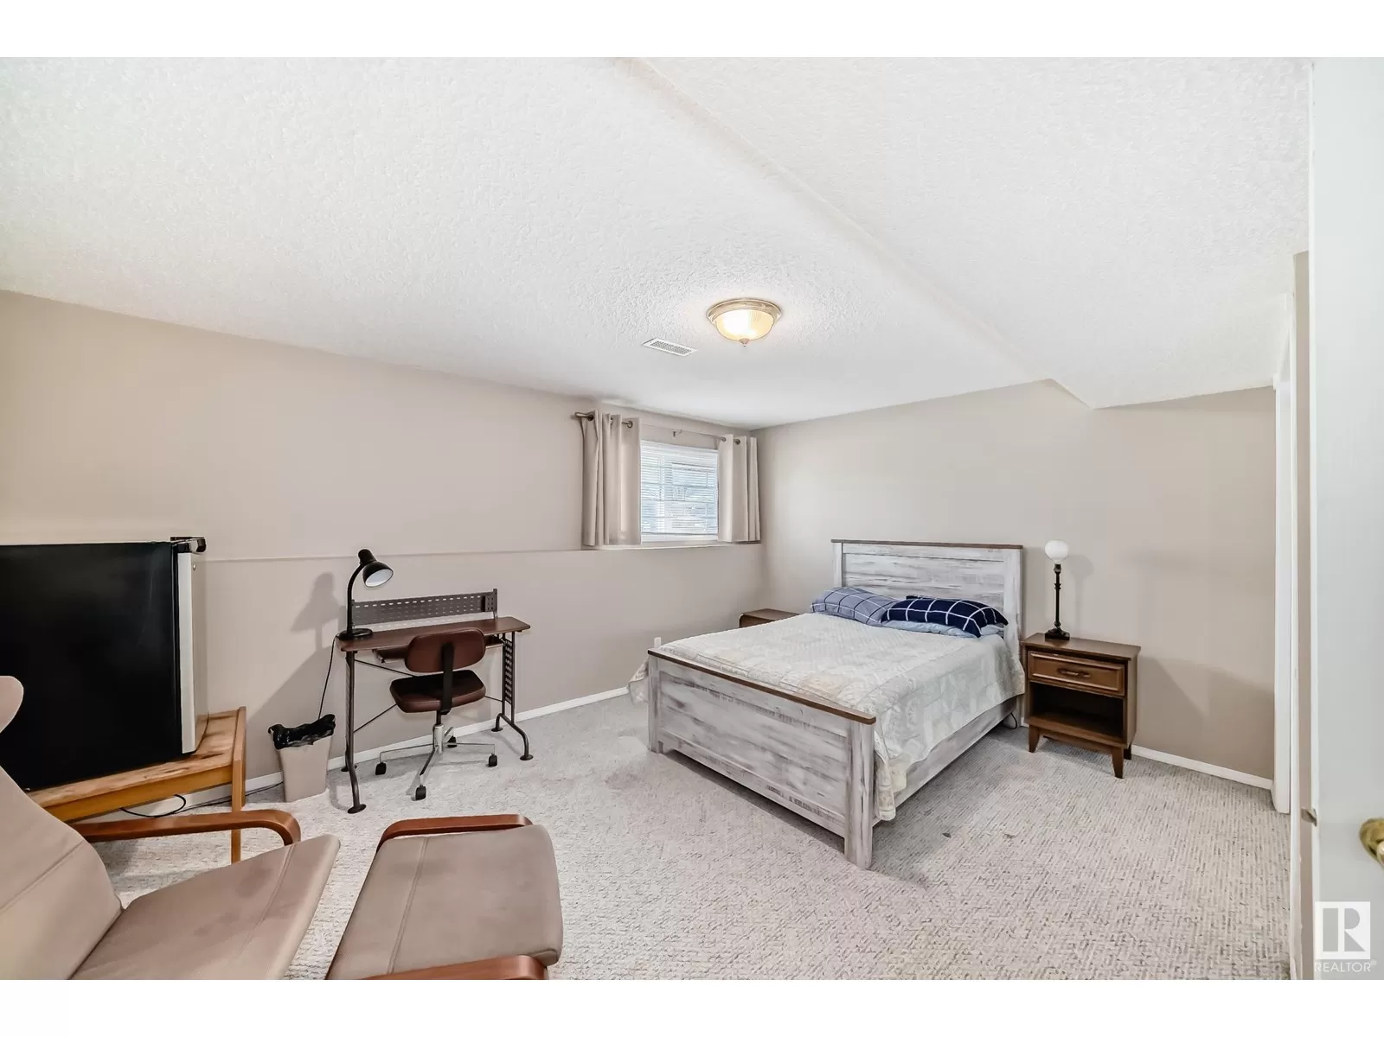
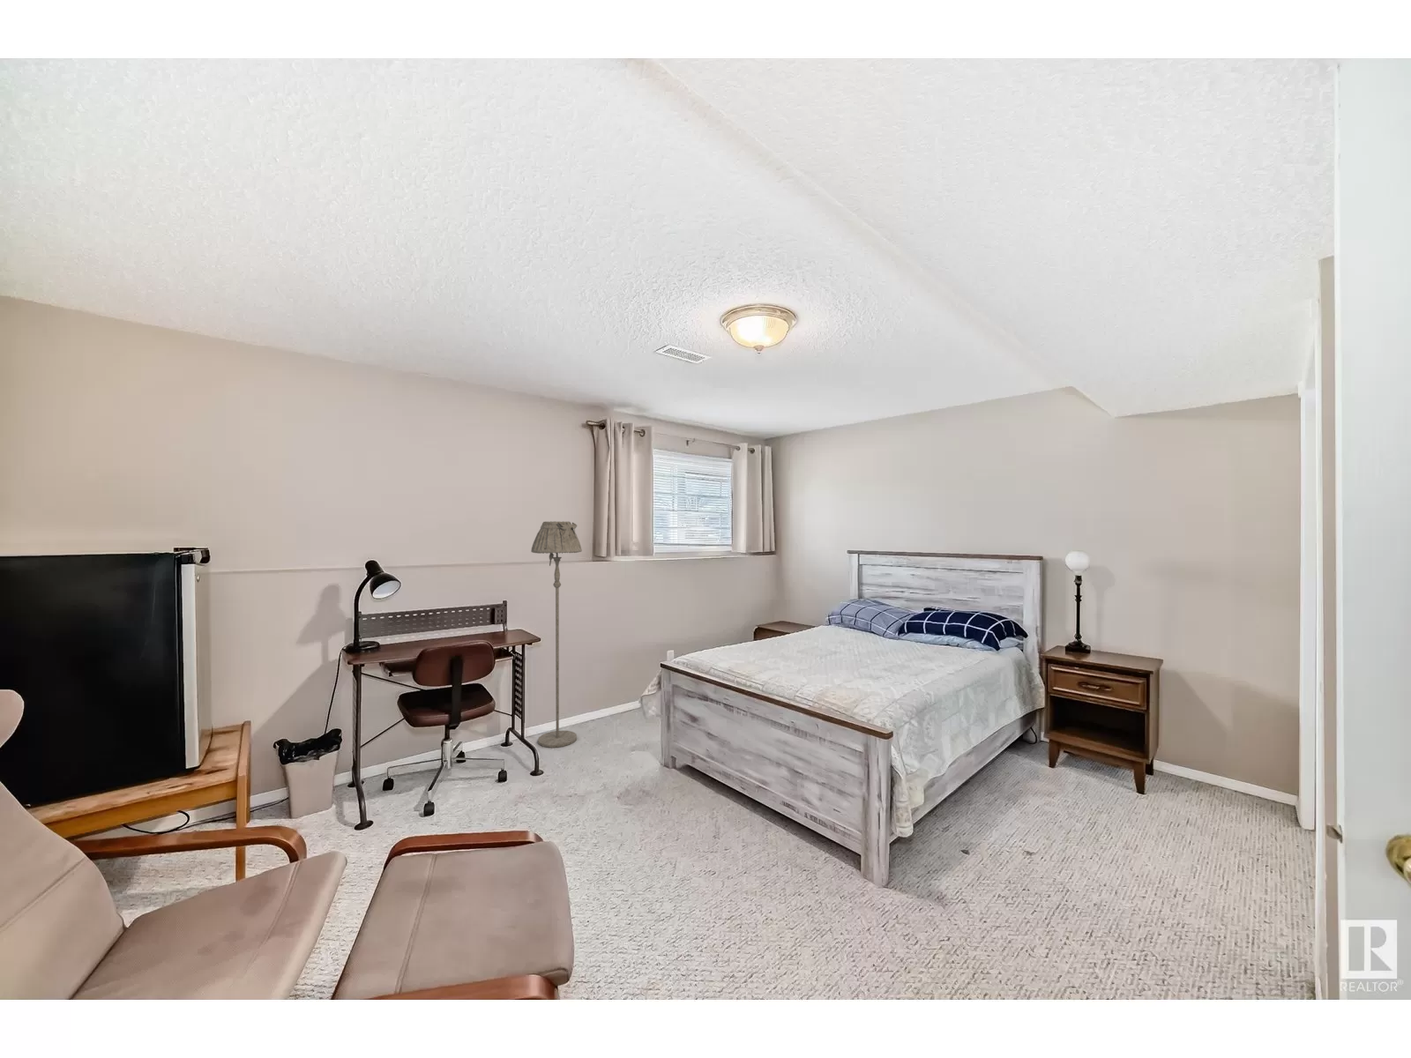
+ floor lamp [530,520,583,749]
